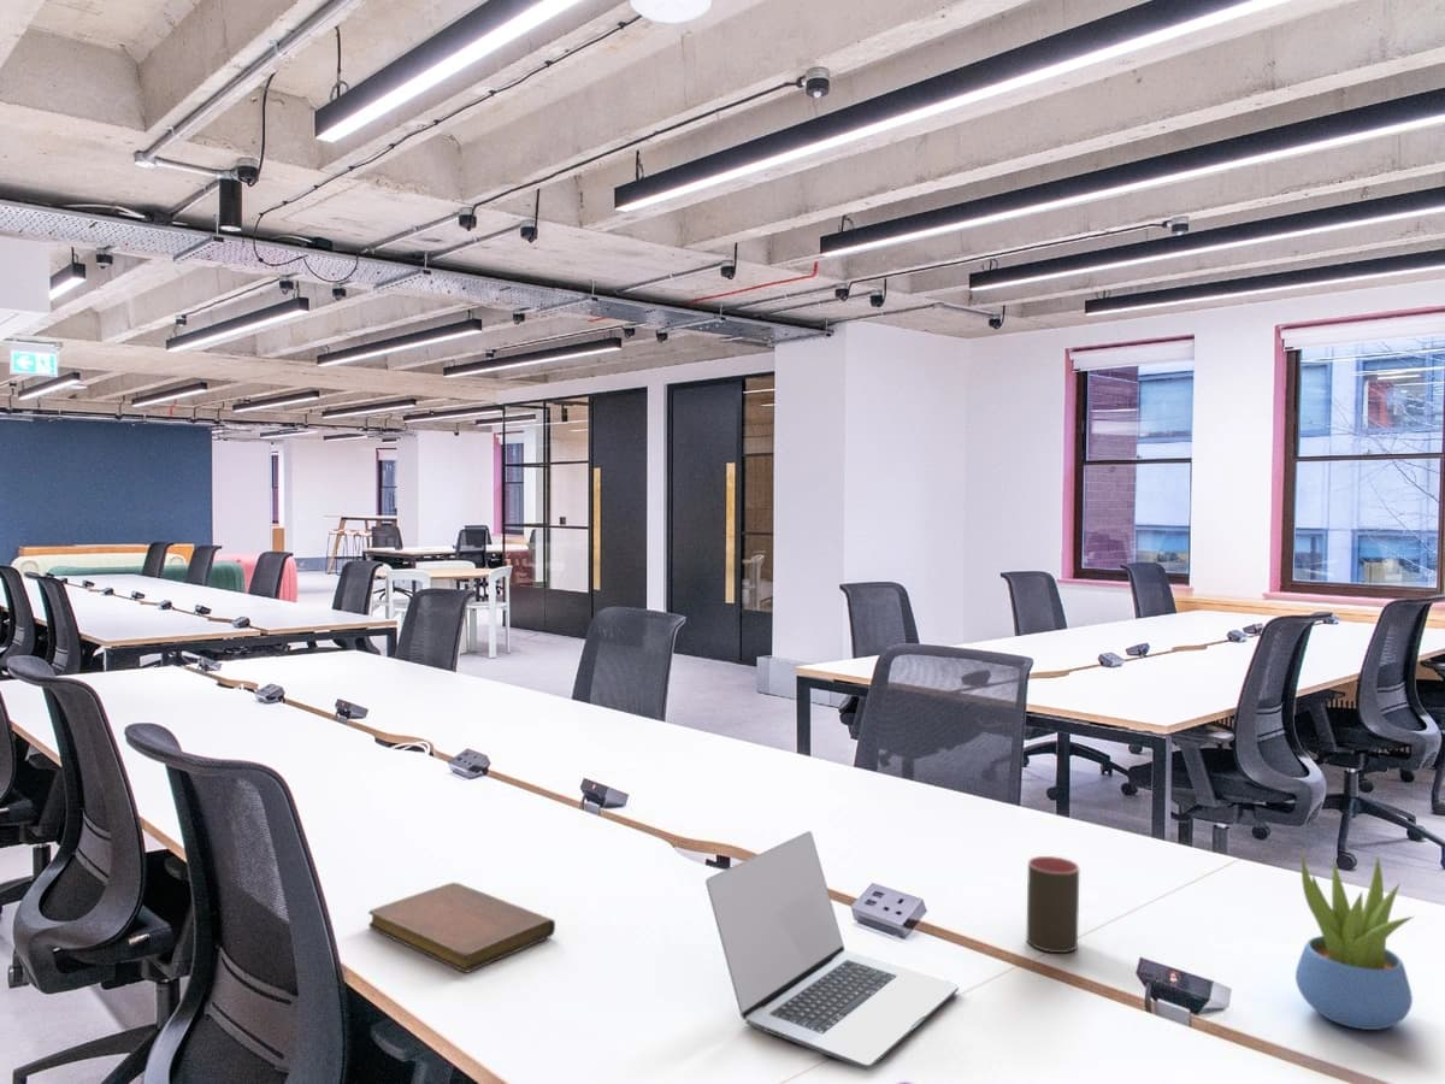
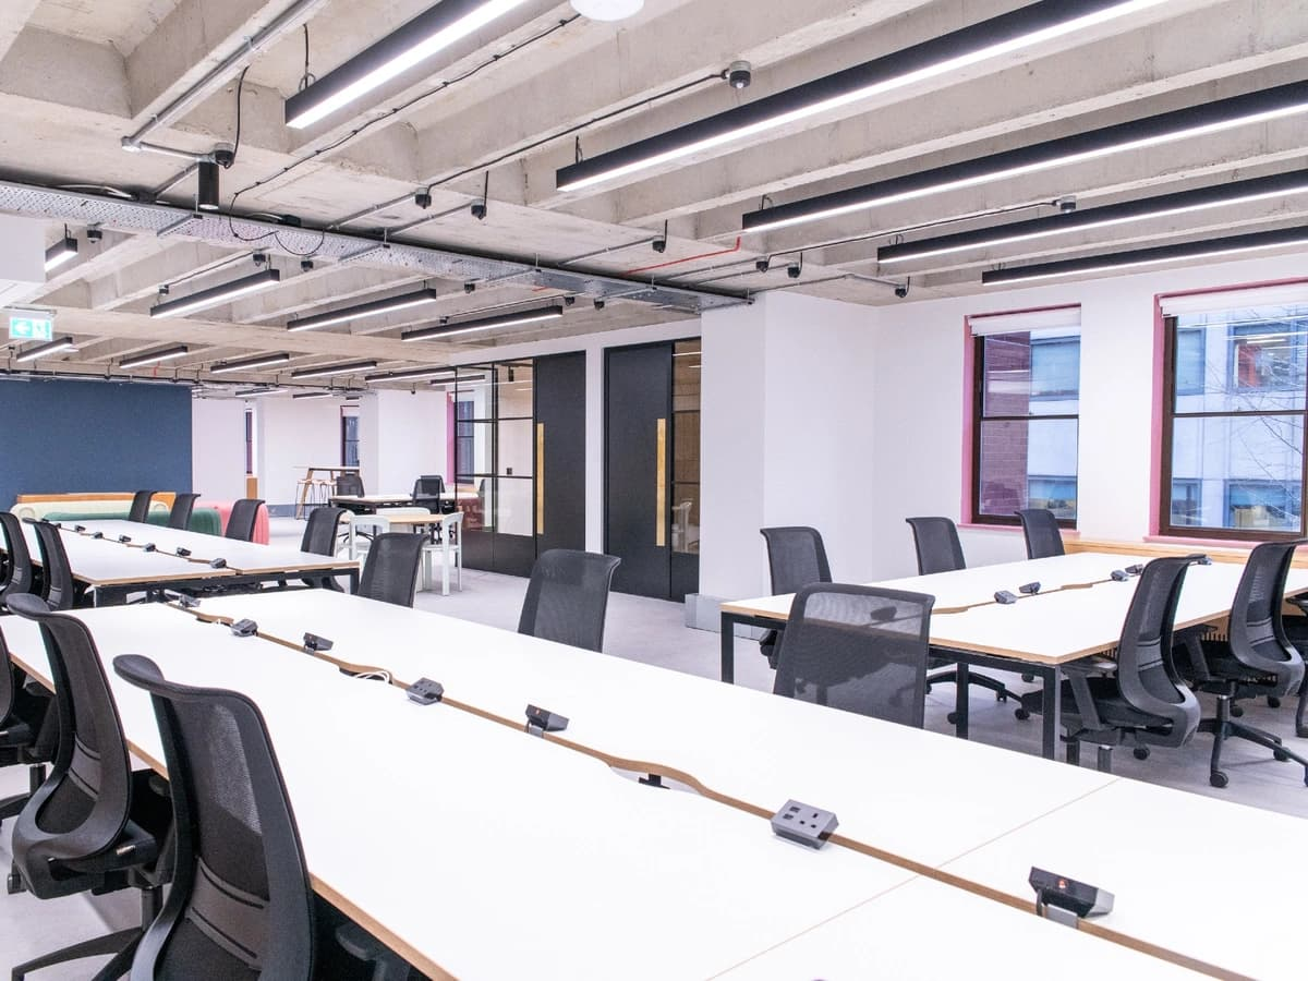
- notebook [367,882,556,973]
- succulent plant [1294,855,1415,1031]
- laptop [704,830,960,1071]
- cup [1025,855,1080,954]
